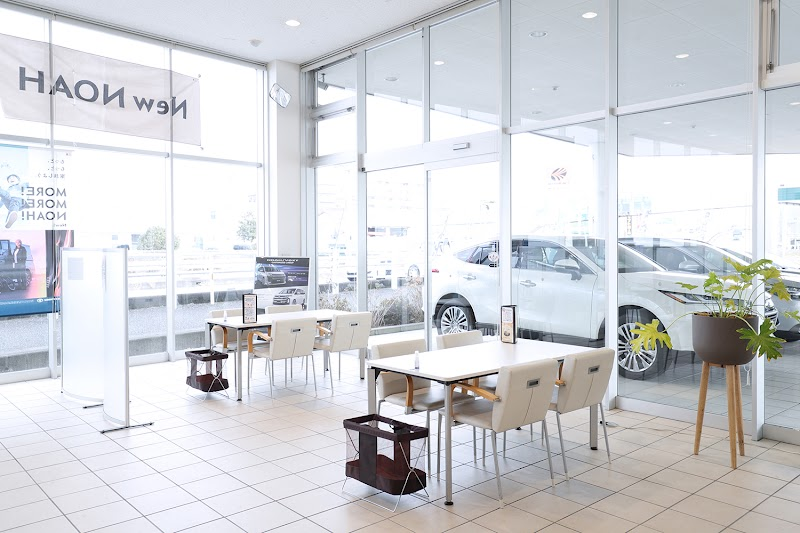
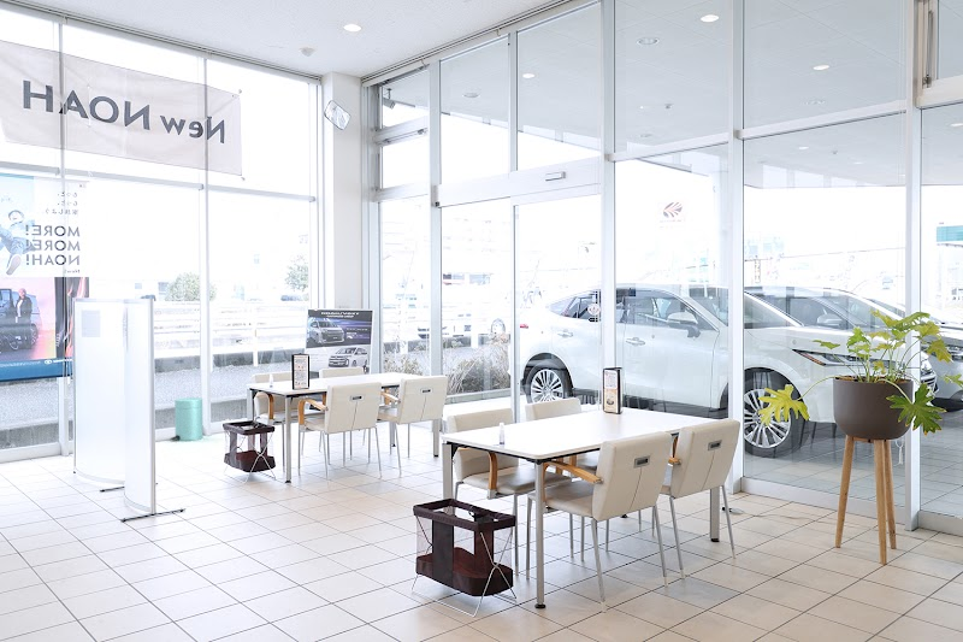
+ trash can [170,396,205,442]
